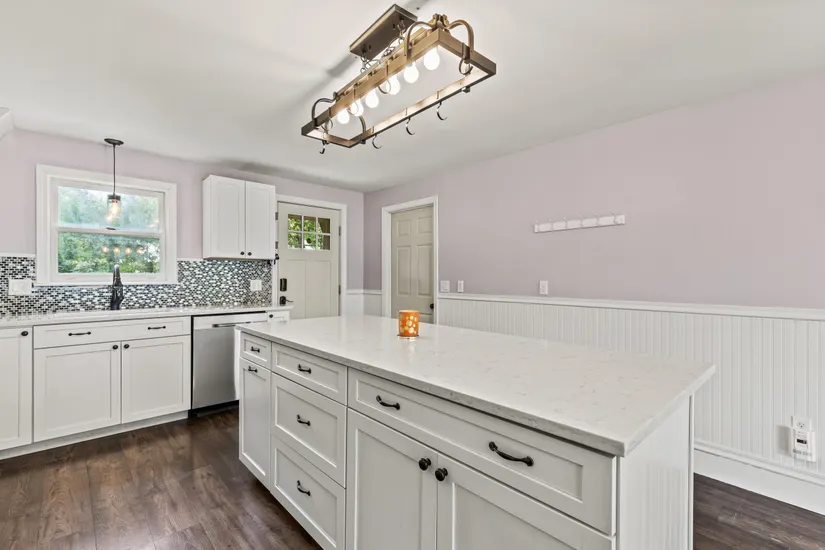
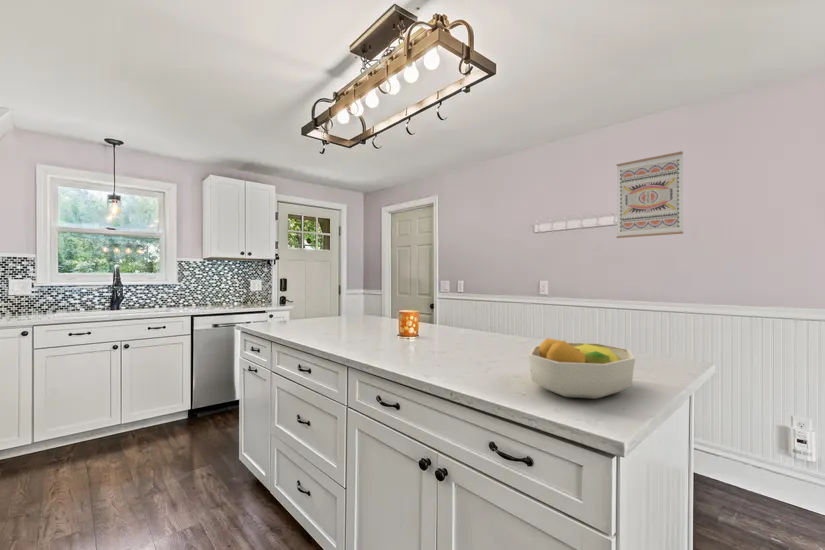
+ fruit bowl [528,337,636,400]
+ wall art [616,150,684,239]
